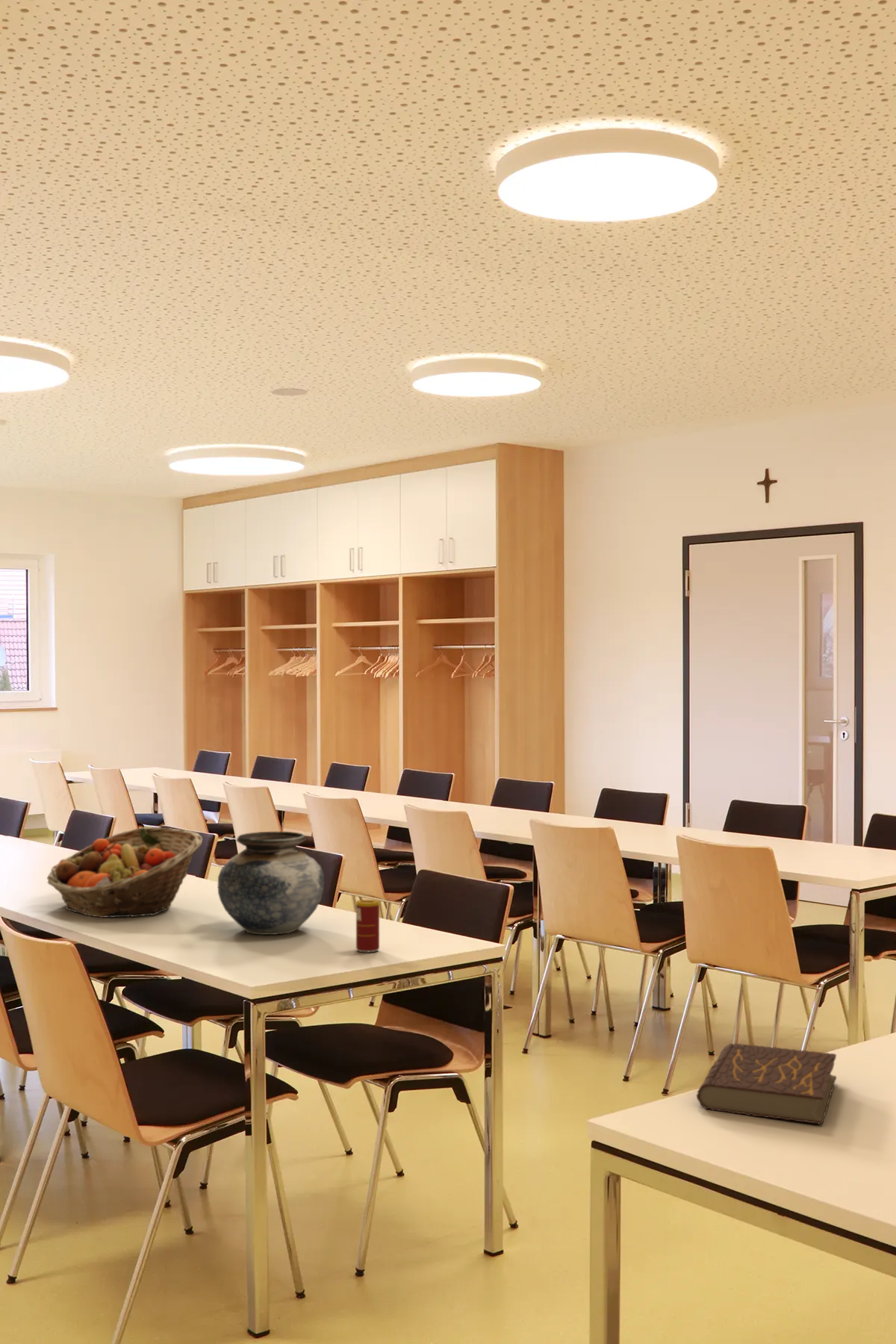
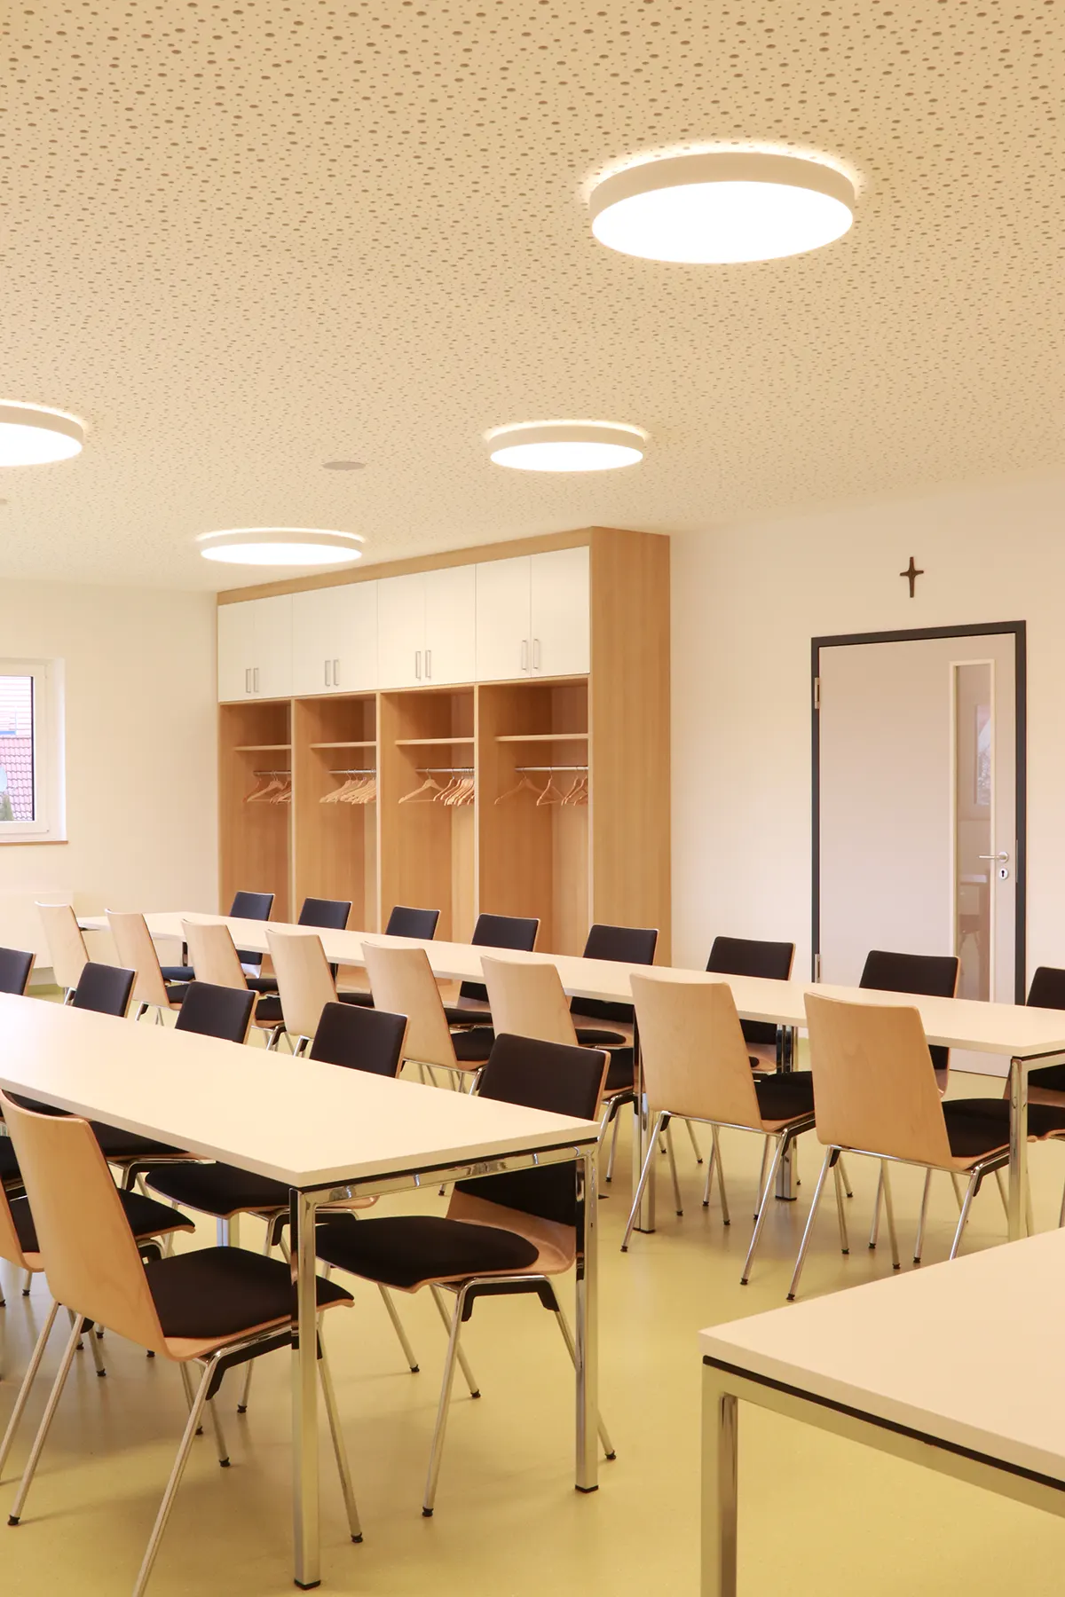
- beverage can [355,899,380,953]
- fruit basket [46,827,203,918]
- book [696,1042,838,1125]
- vase [217,831,325,936]
